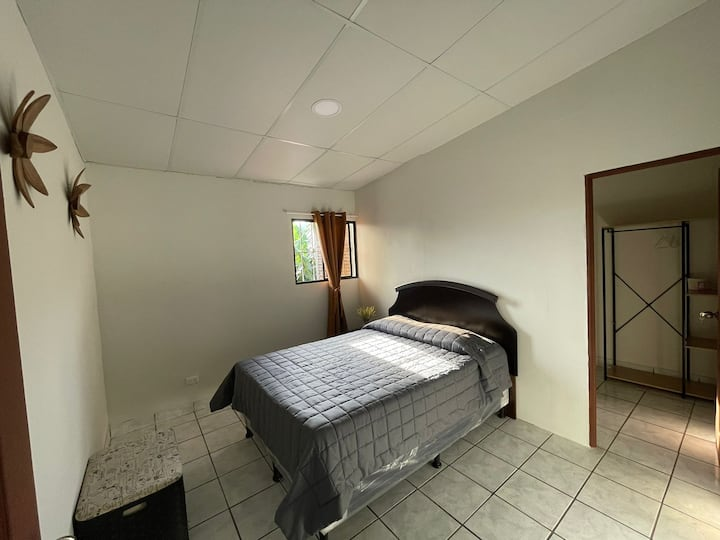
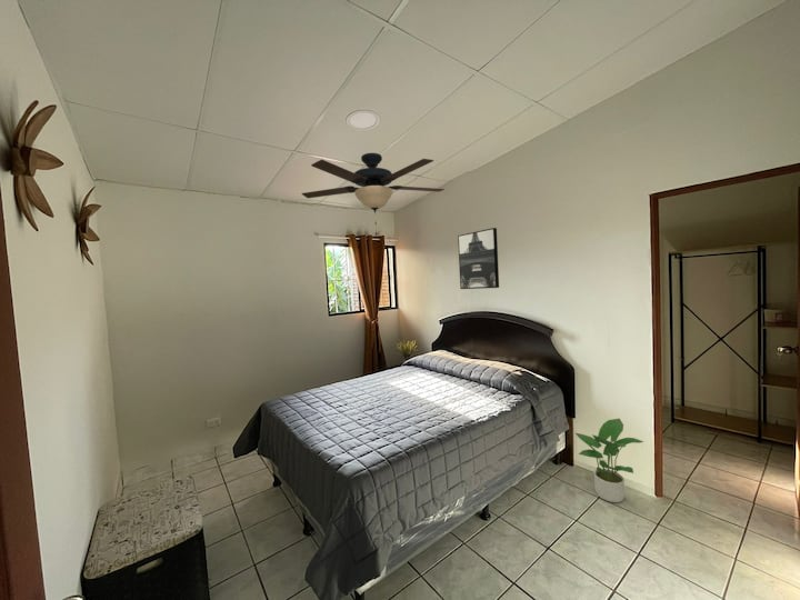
+ wall art [457,227,500,290]
+ ceiling fan [301,152,446,236]
+ potted plant [574,418,644,503]
